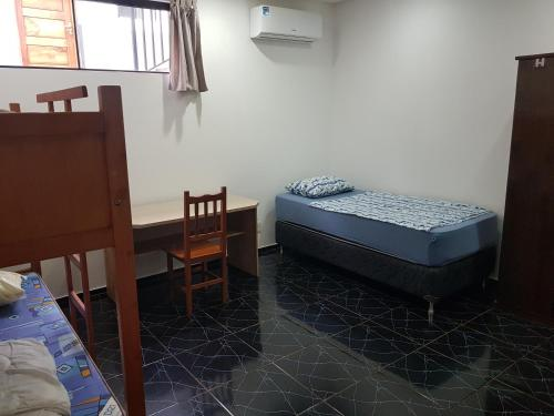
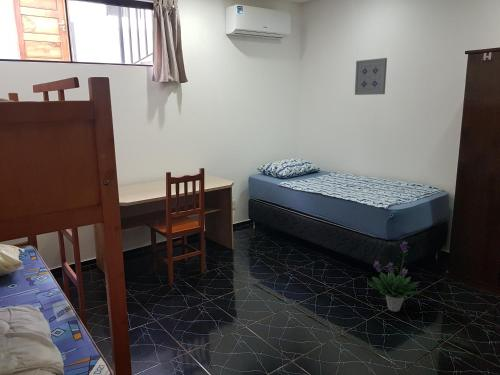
+ potted plant [367,240,422,313]
+ wall art [354,57,388,96]
